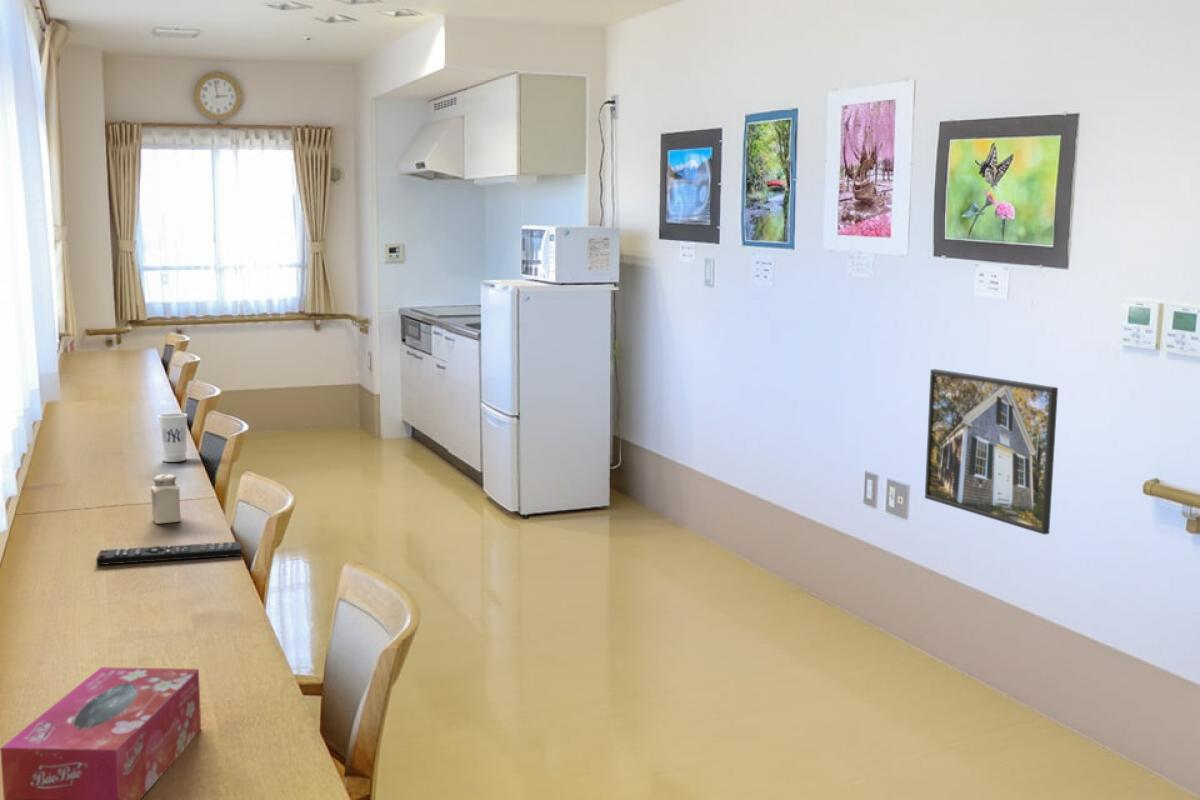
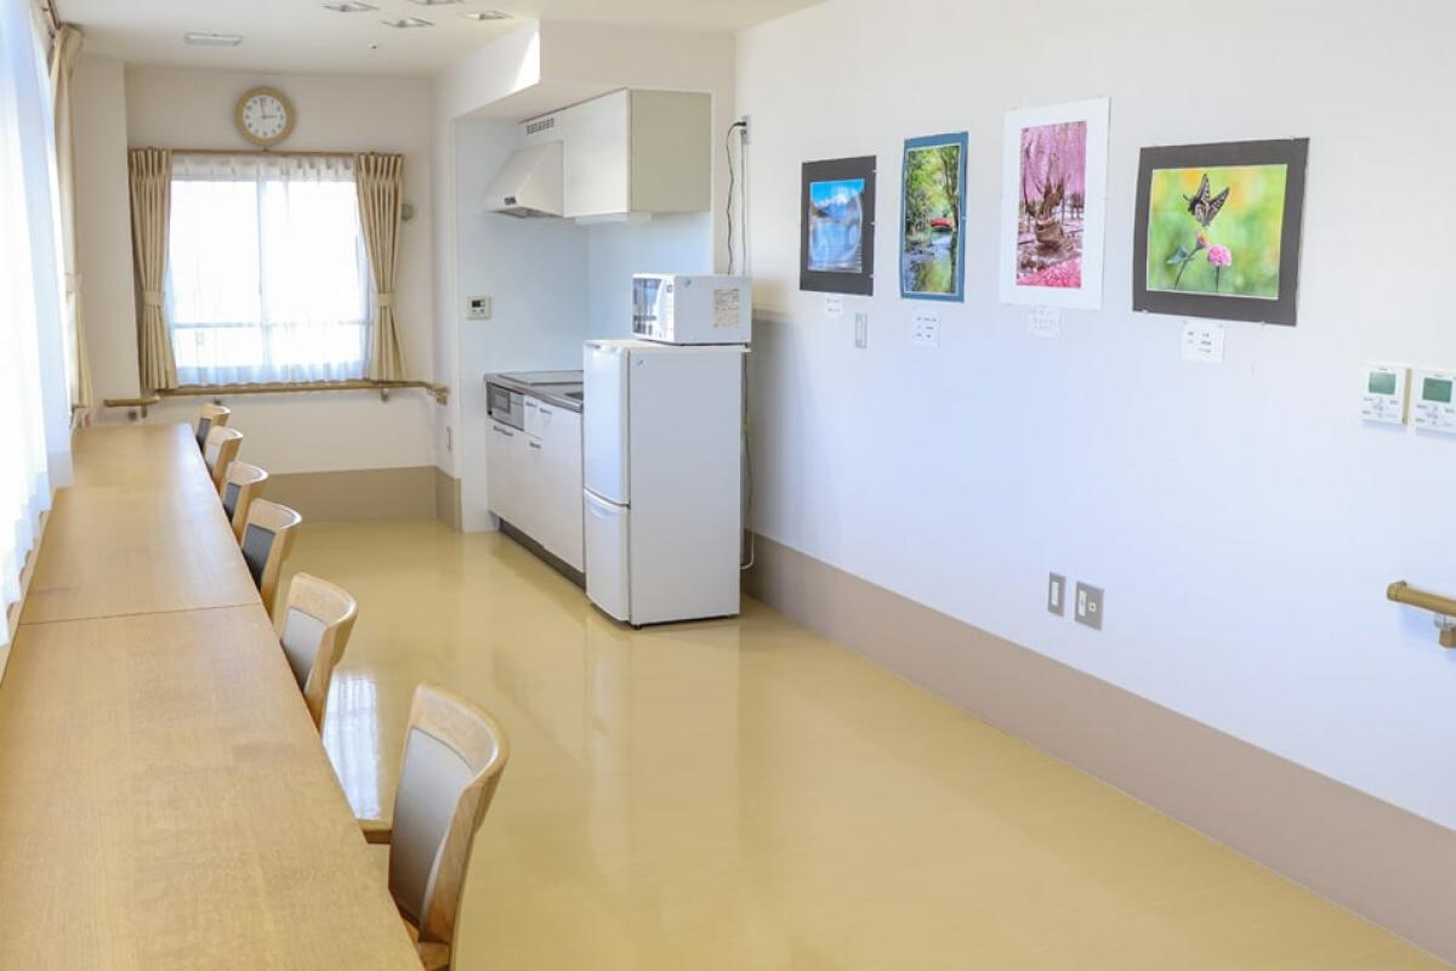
- remote control [95,540,242,566]
- cup [157,412,188,463]
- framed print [924,368,1059,536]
- salt shaker [150,473,182,525]
- tissue box [0,666,202,800]
